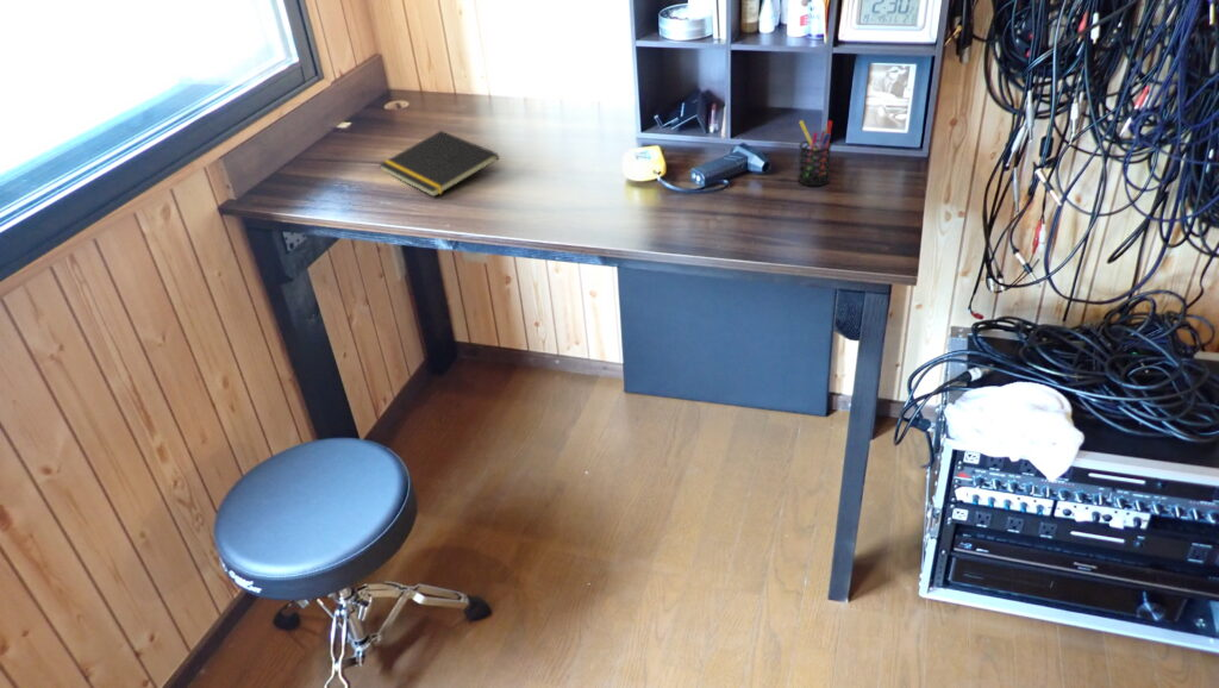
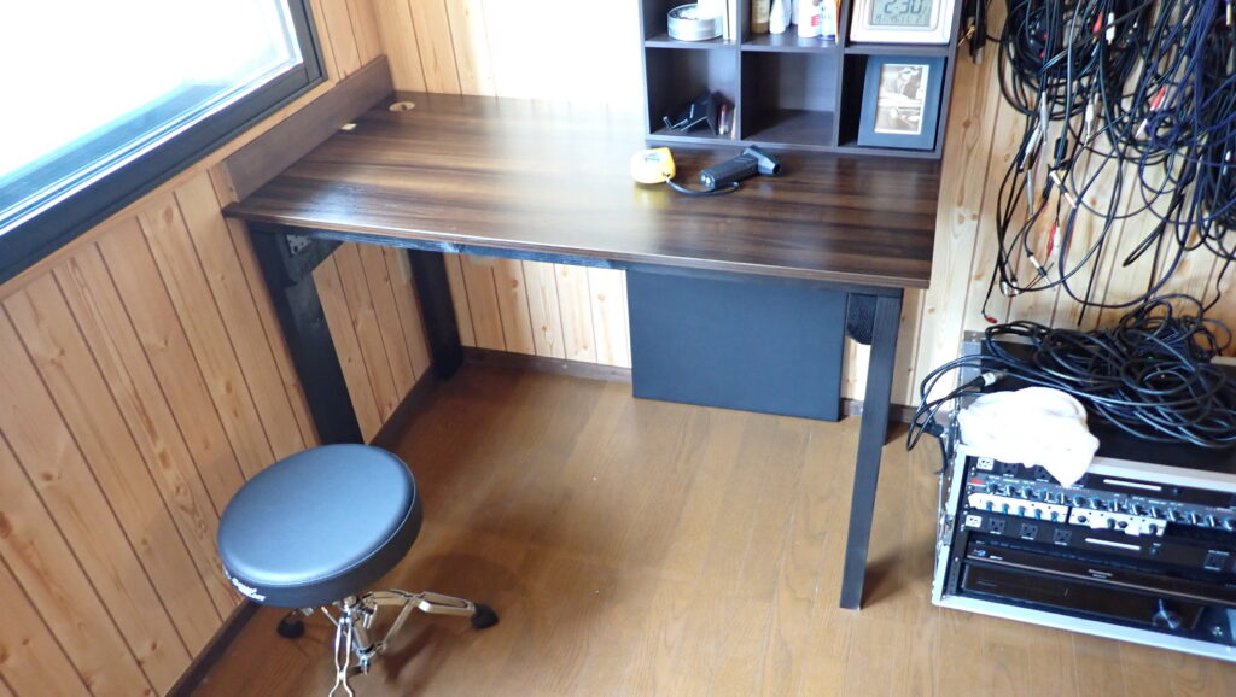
- pen holder [796,119,833,187]
- notepad [377,130,500,199]
